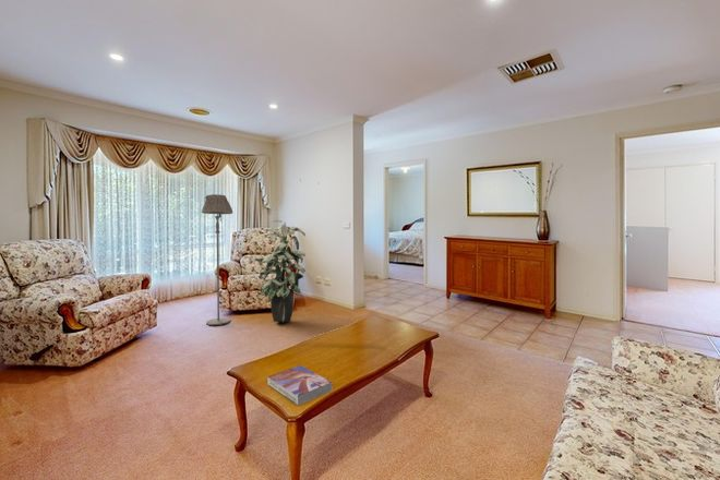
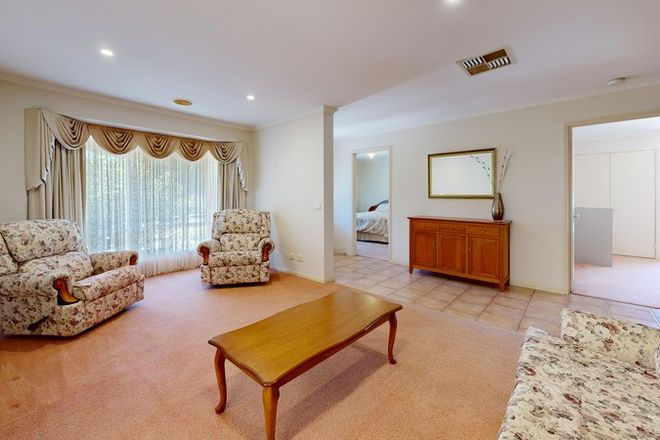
- indoor plant [253,218,307,323]
- floor lamp [201,193,233,326]
- textbook [266,364,334,406]
